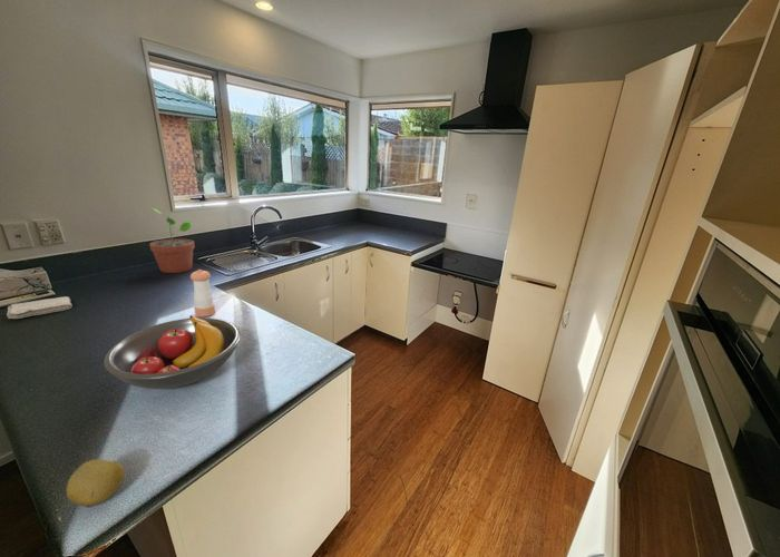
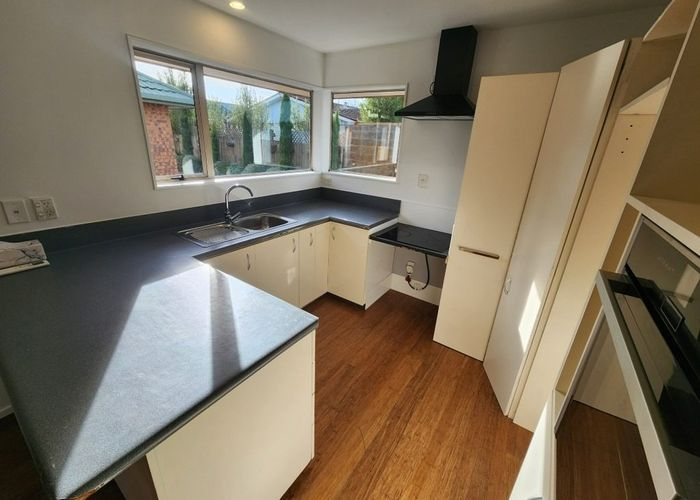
- pepper shaker [189,268,216,317]
- washcloth [6,295,74,320]
- fruit [66,458,126,508]
- fruit bowl [103,314,242,390]
- potted plant [145,206,196,274]
